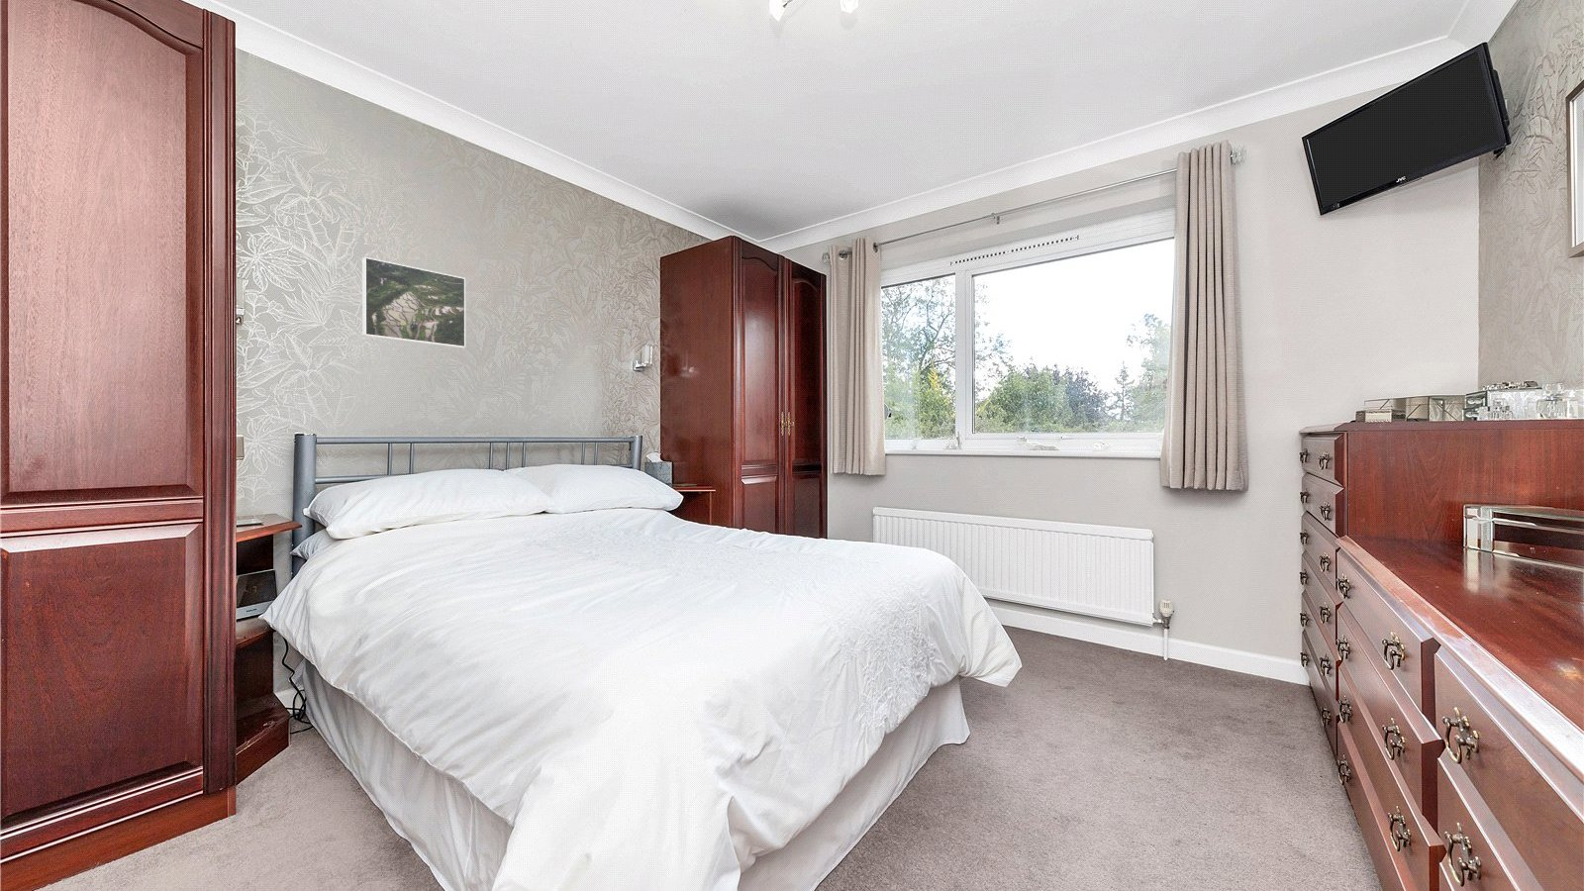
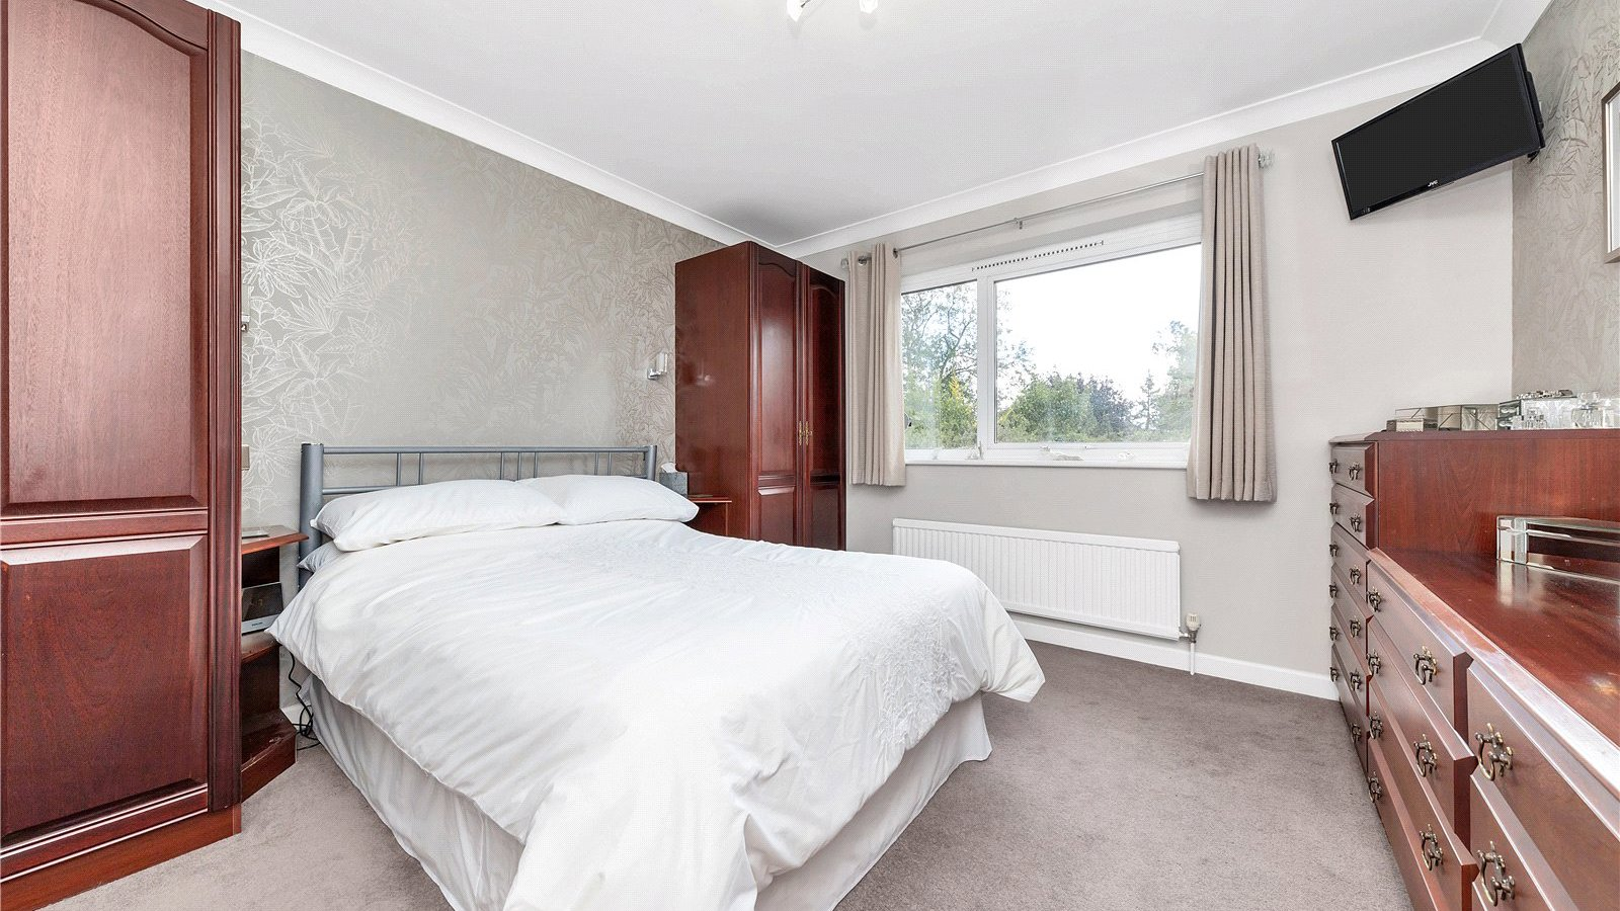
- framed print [361,257,467,348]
